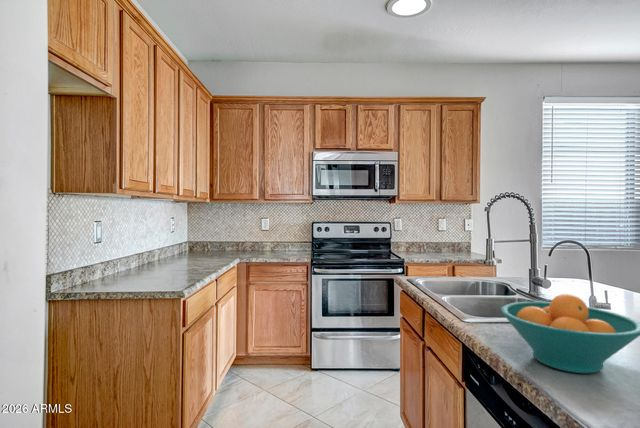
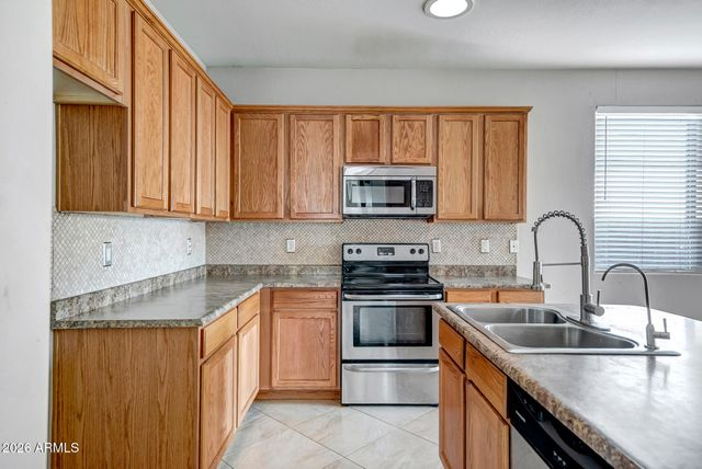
- fruit bowl [500,293,640,374]
